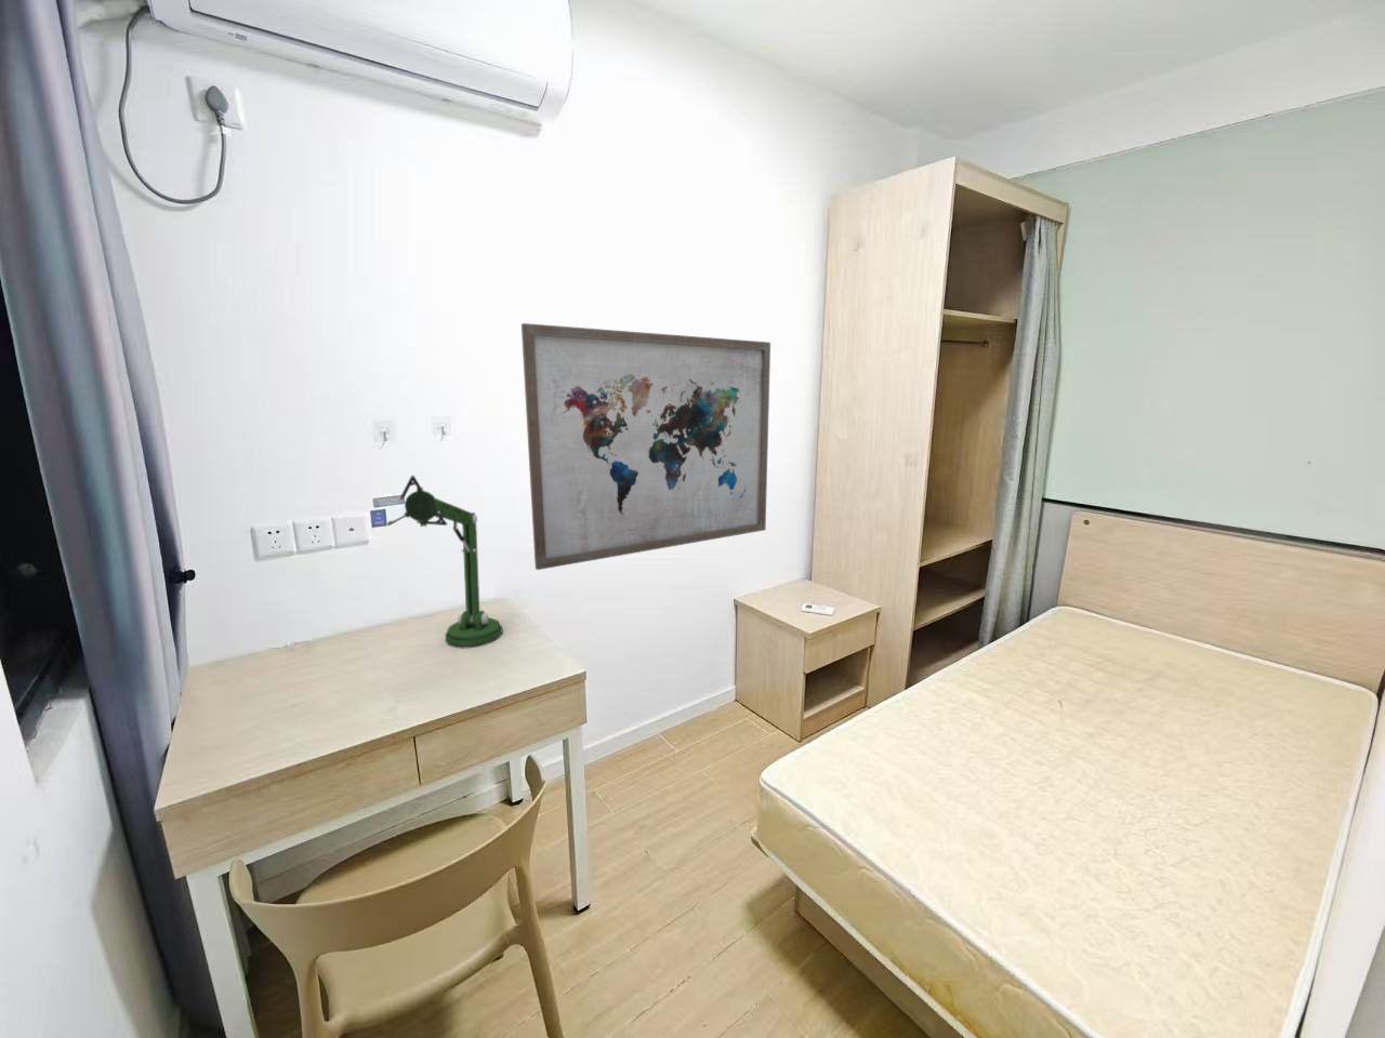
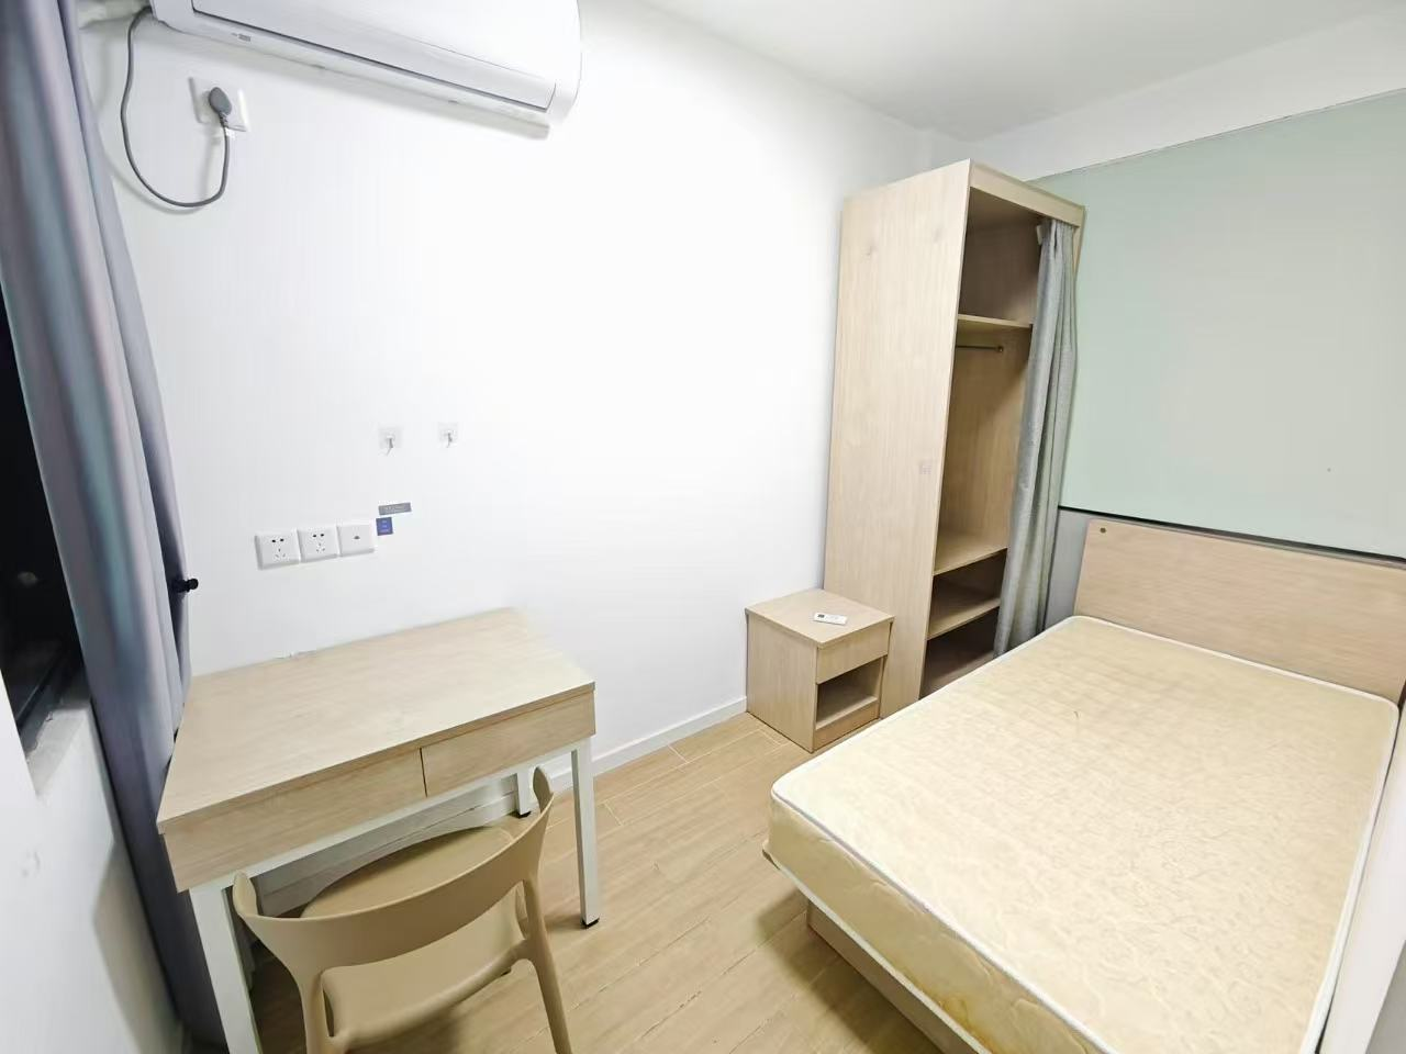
- desk lamp [386,474,503,650]
- wall art [520,323,771,571]
